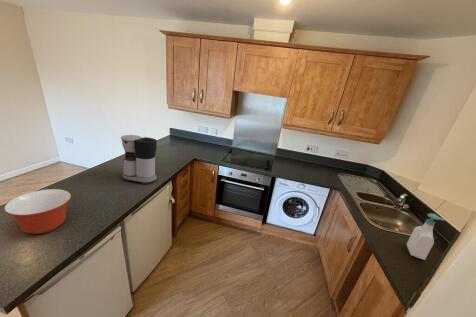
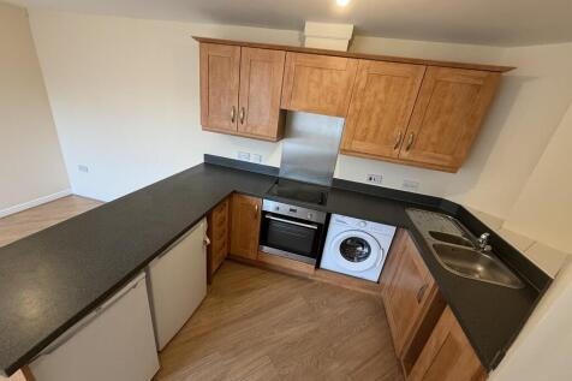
- soap bottle [406,212,446,261]
- coffee maker [120,134,158,185]
- mixing bowl [3,188,72,235]
